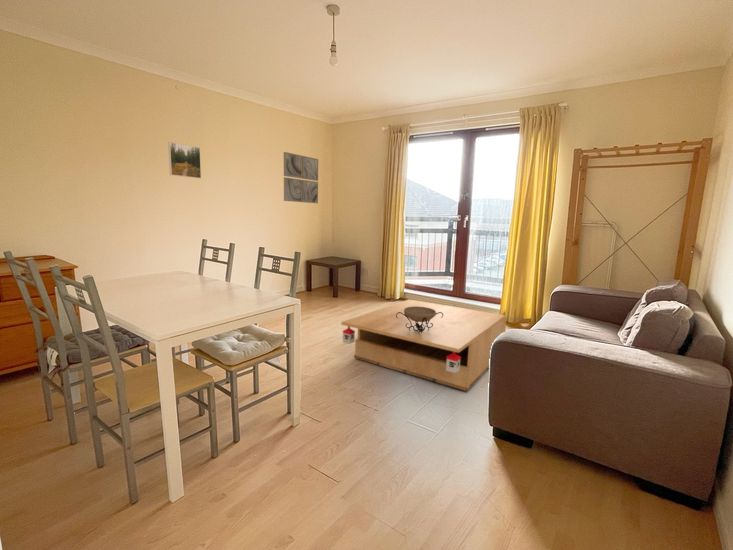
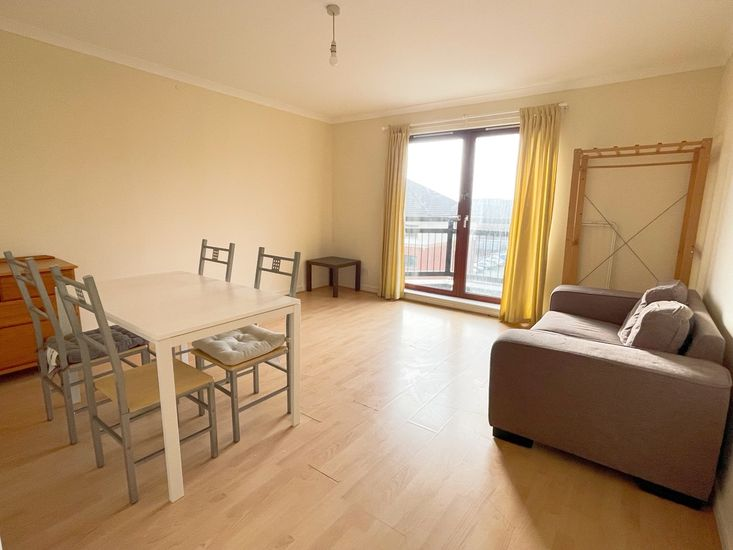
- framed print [167,141,202,179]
- coffee table [340,298,507,392]
- decorative bowl [396,306,443,334]
- wall art [283,151,319,204]
